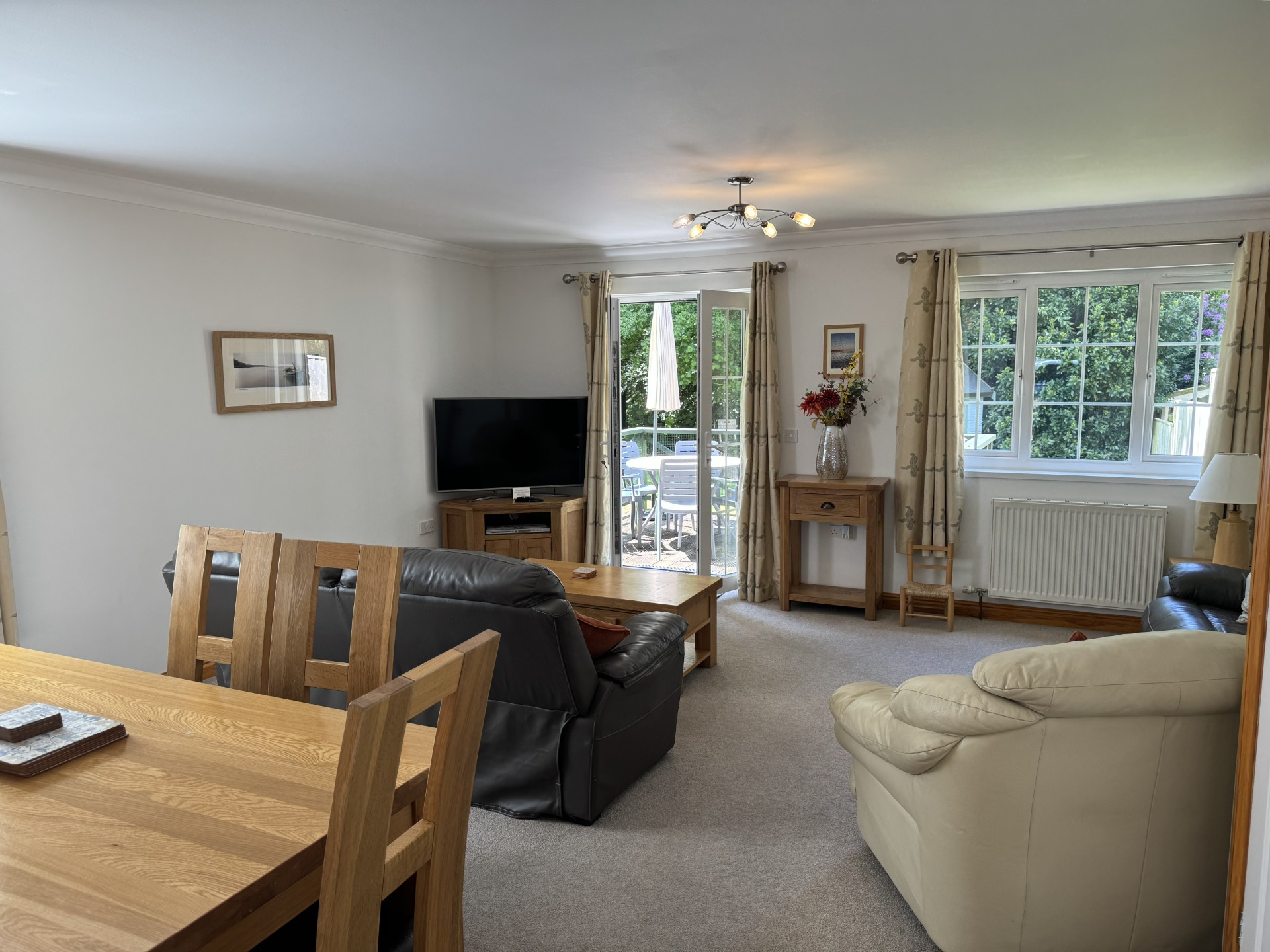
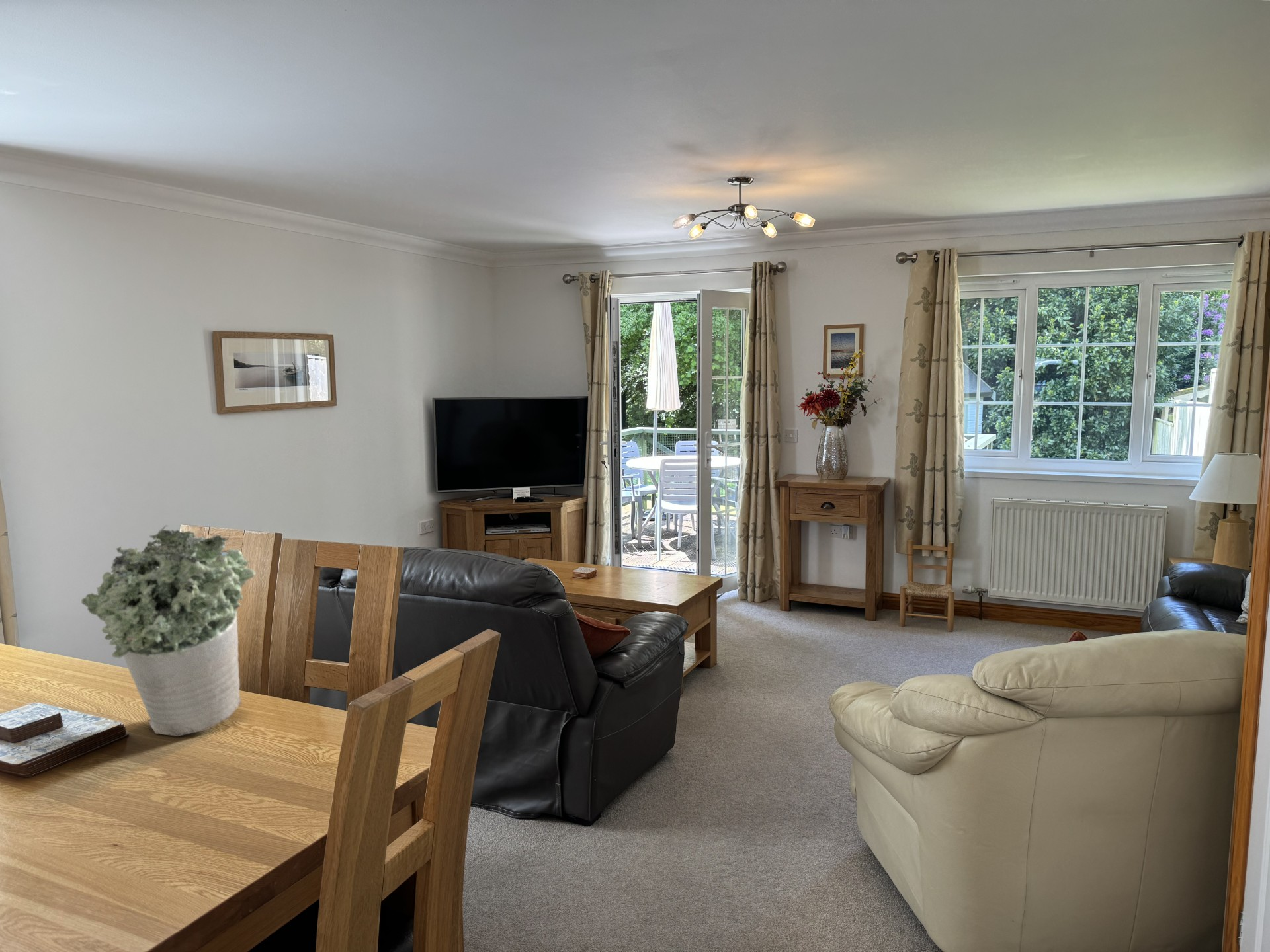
+ potted plant [81,524,257,737]
